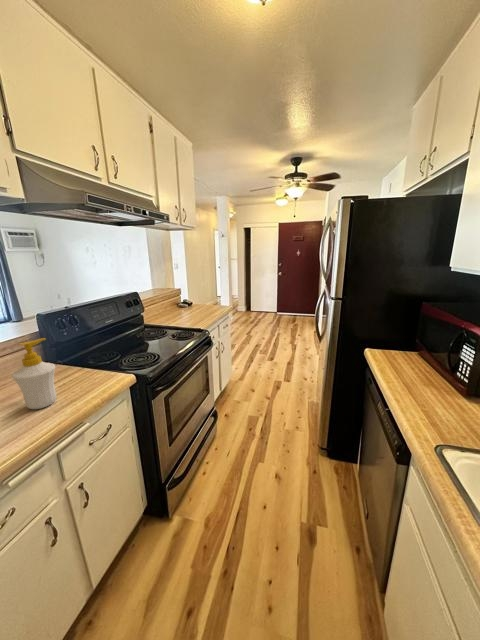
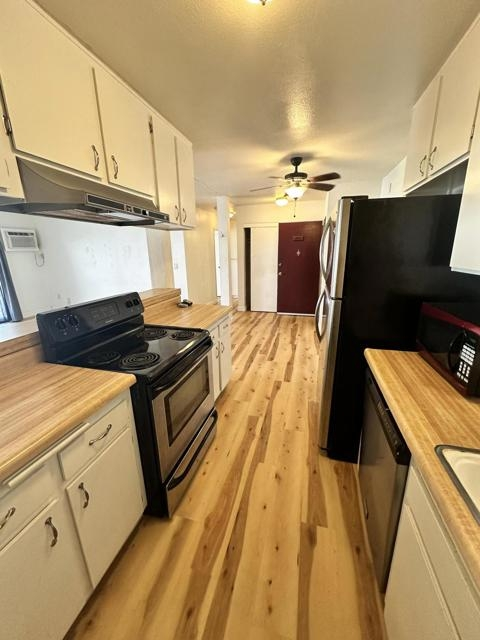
- soap bottle [11,337,57,410]
